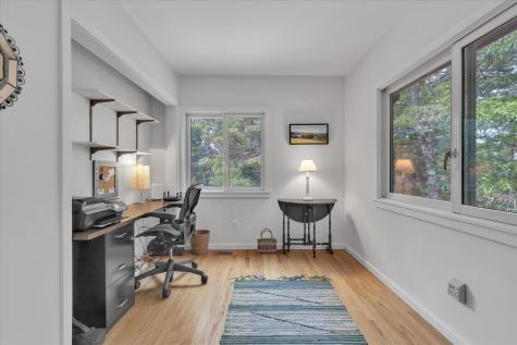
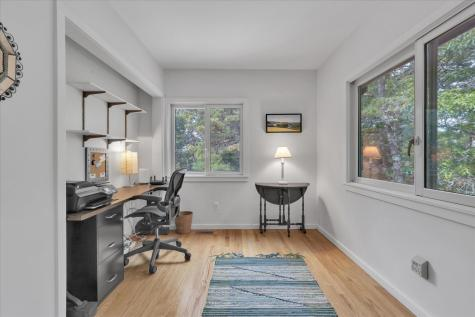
- basket [256,227,278,254]
